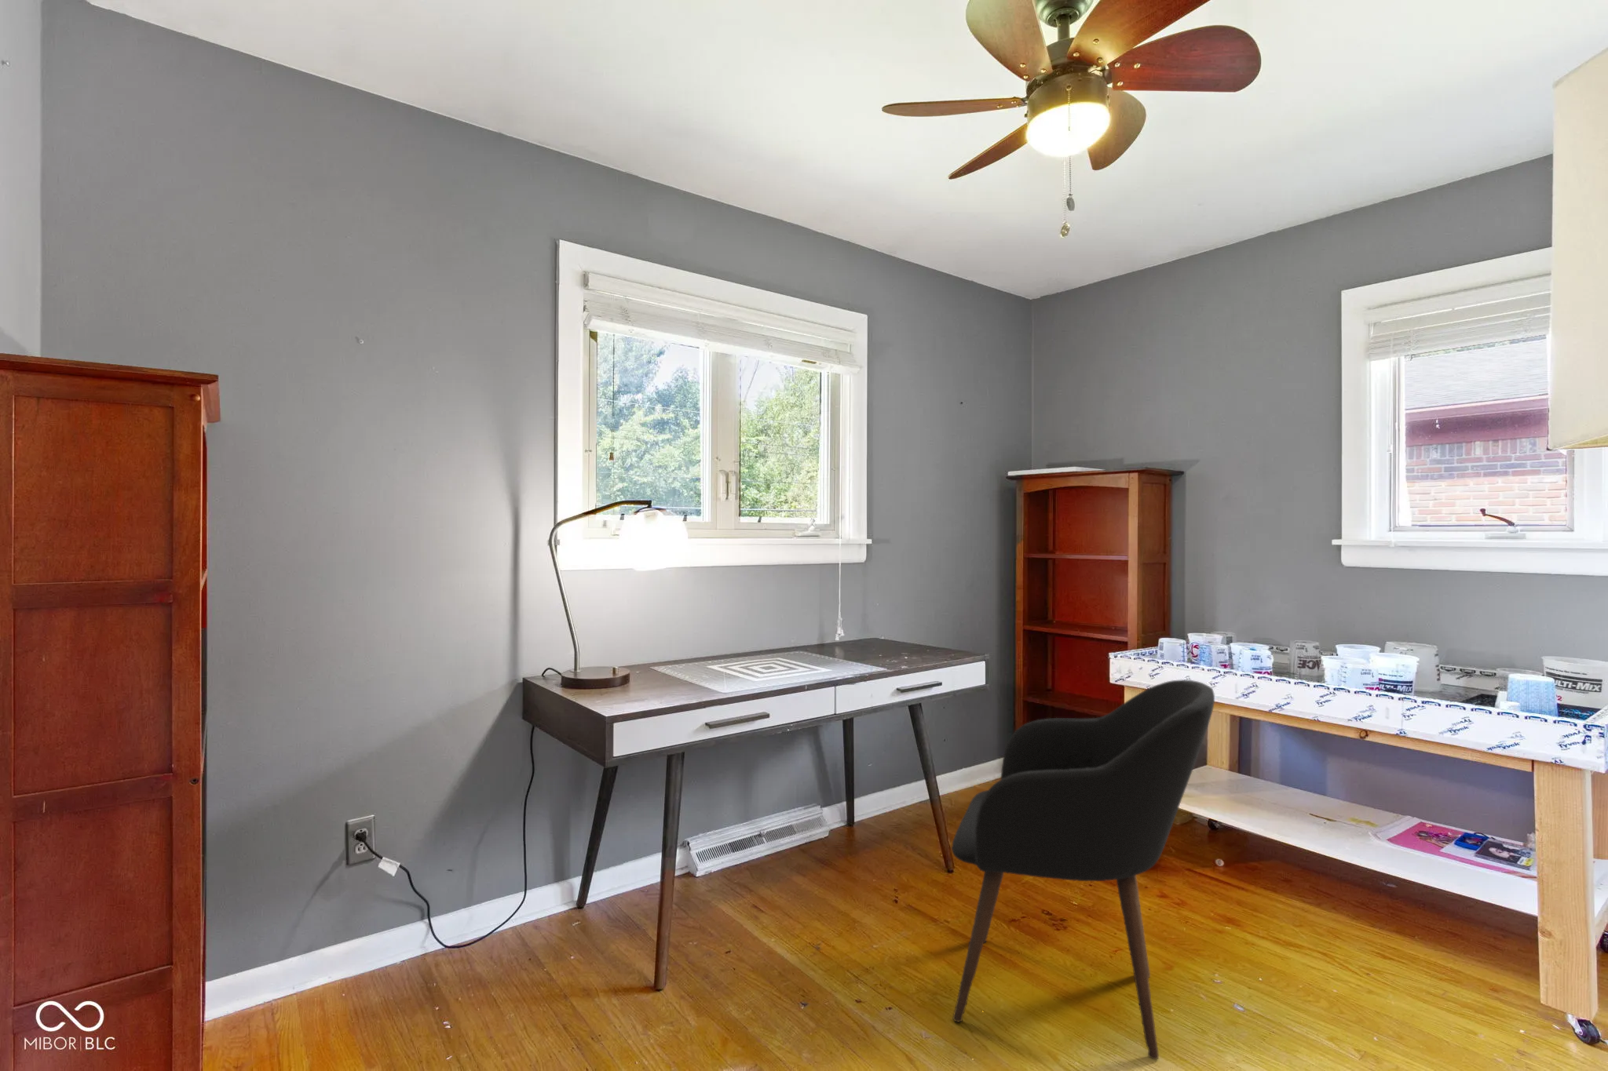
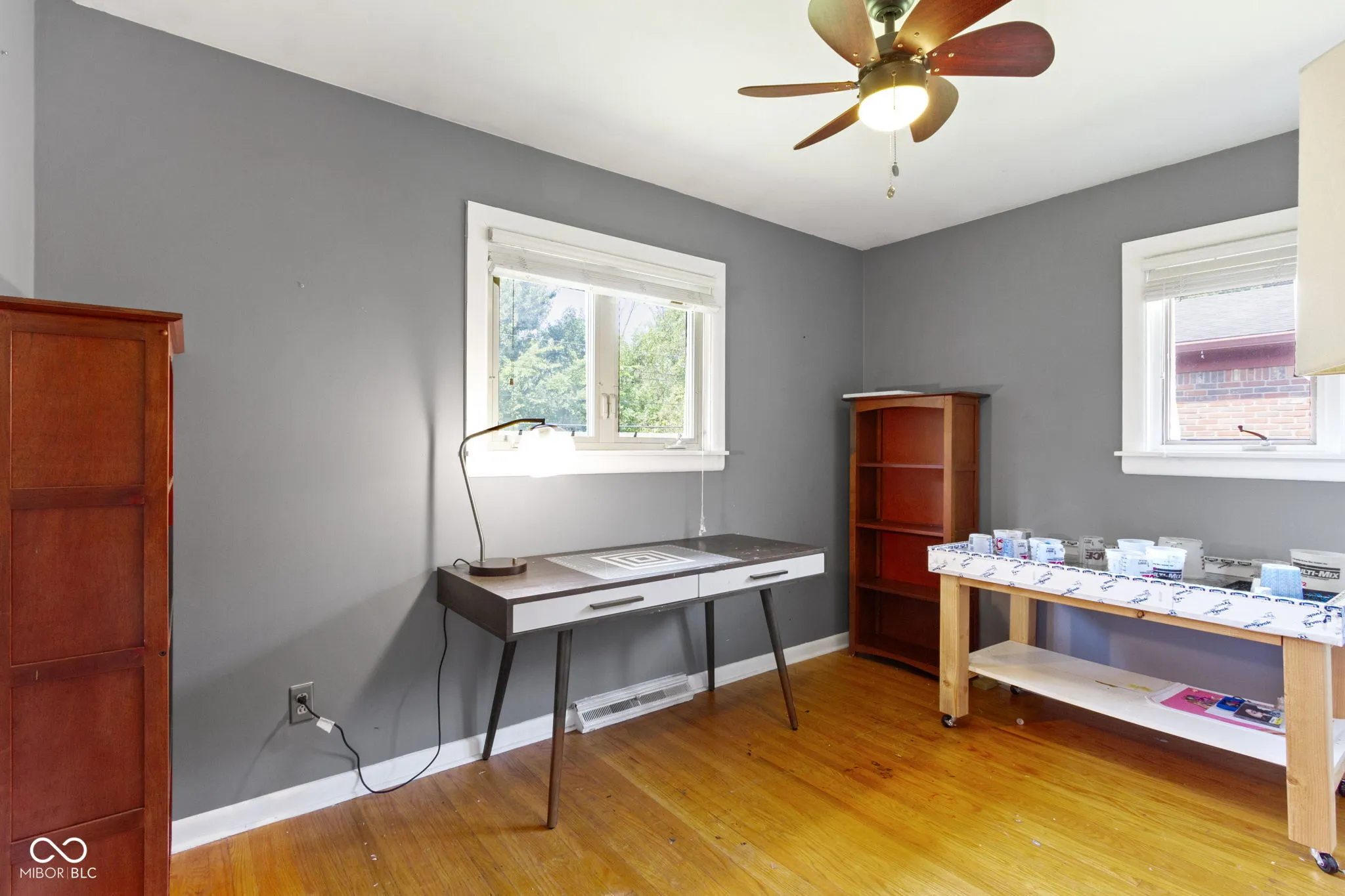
- armchair [950,679,1216,1060]
